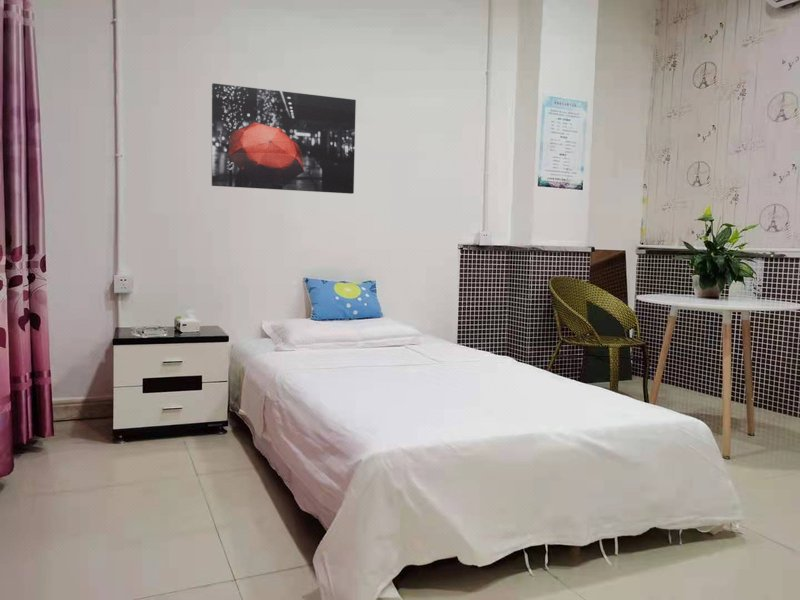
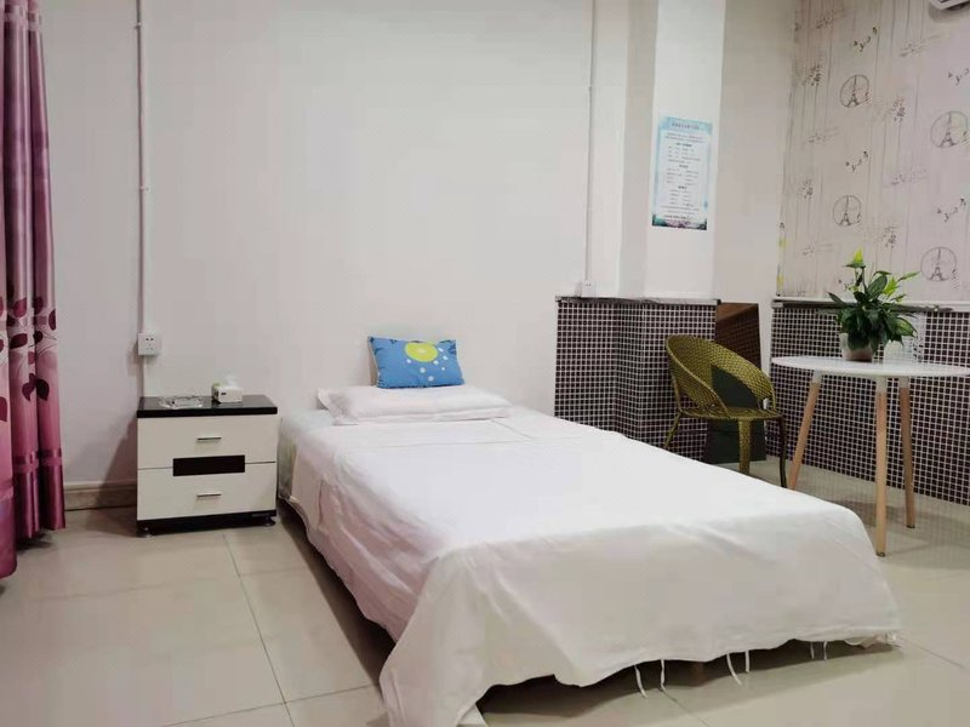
- wall art [211,82,357,195]
